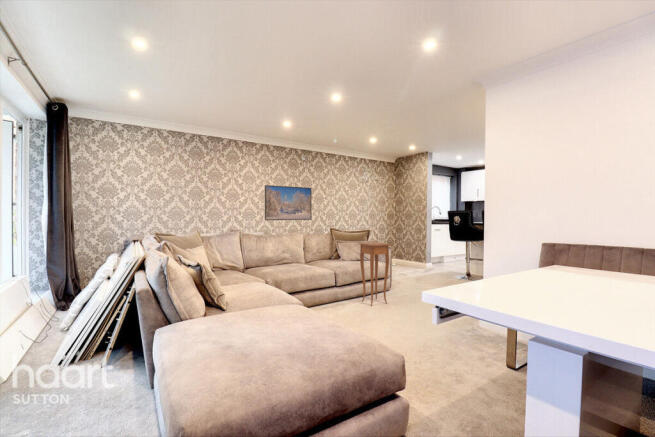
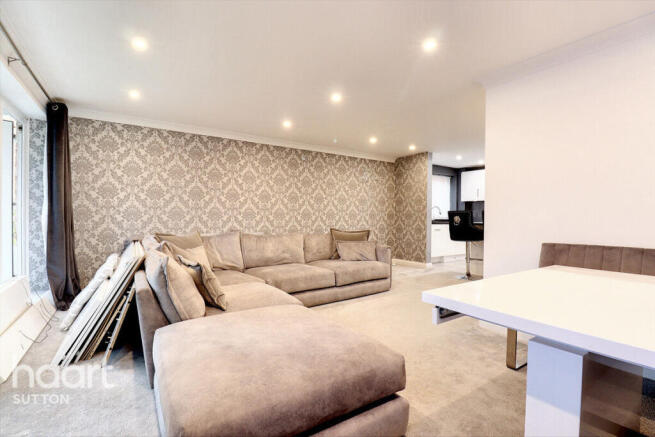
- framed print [264,184,312,221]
- side table [358,241,392,307]
